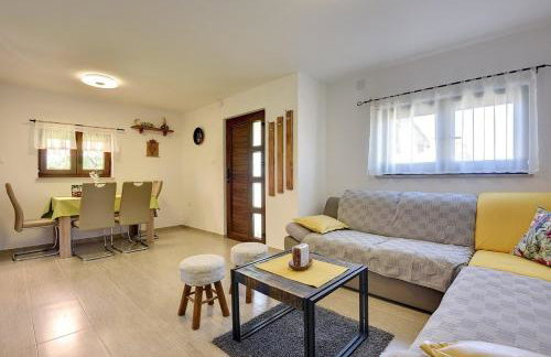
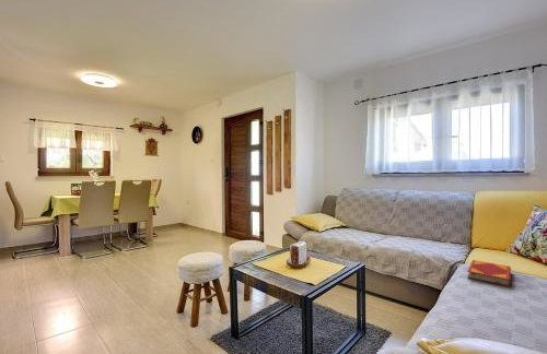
+ hardback book [466,259,512,287]
